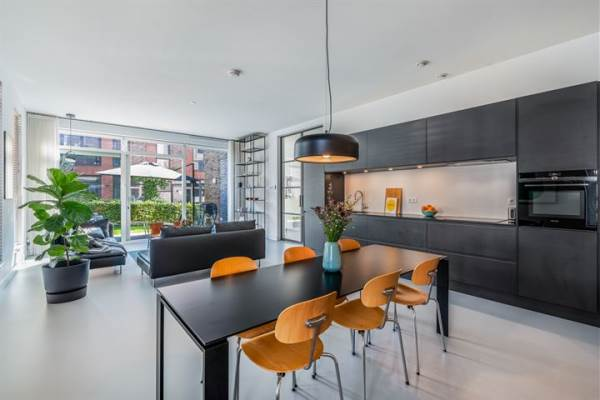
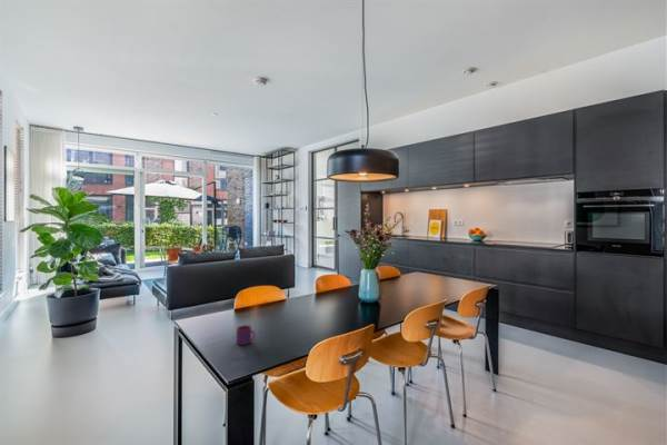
+ mug [236,324,256,346]
